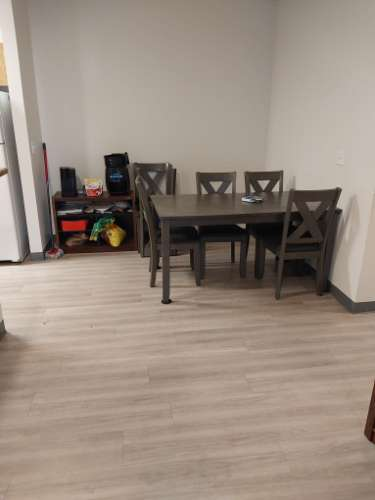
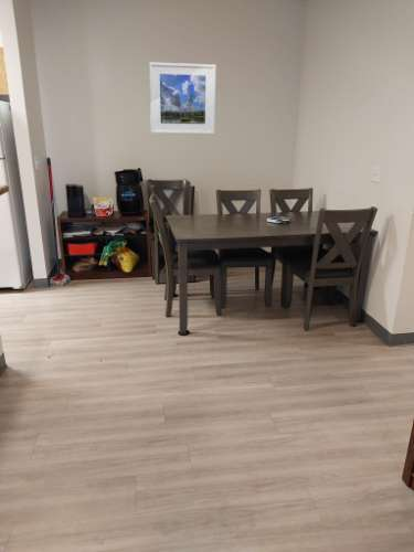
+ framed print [148,62,216,135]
